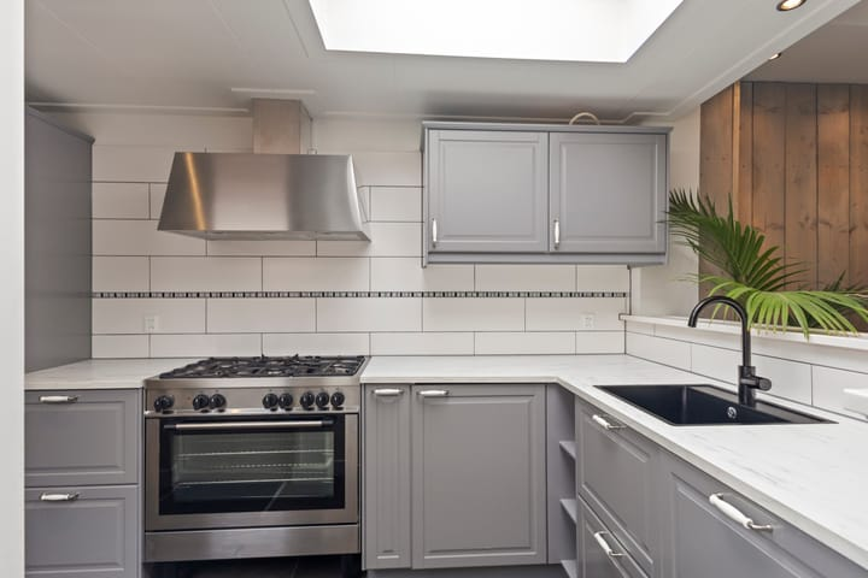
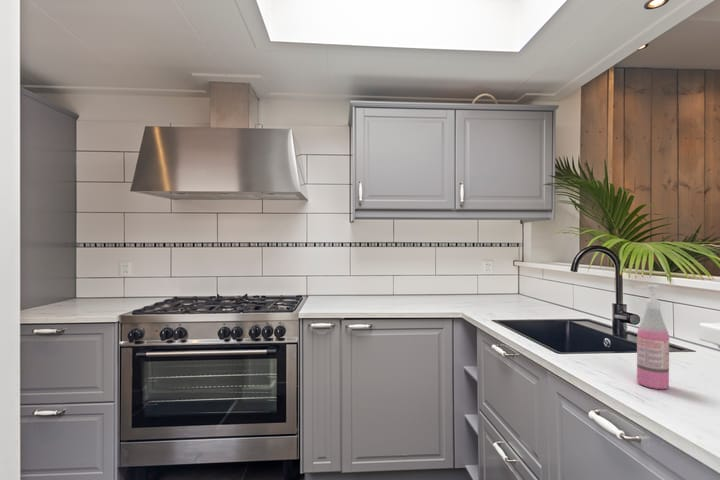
+ soap dispenser [635,284,670,390]
